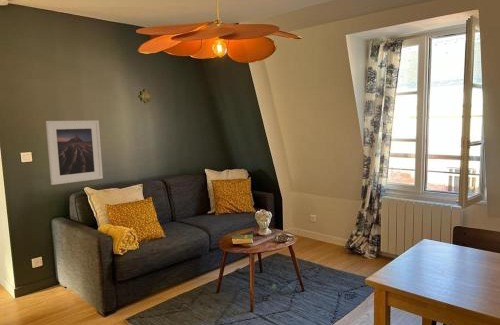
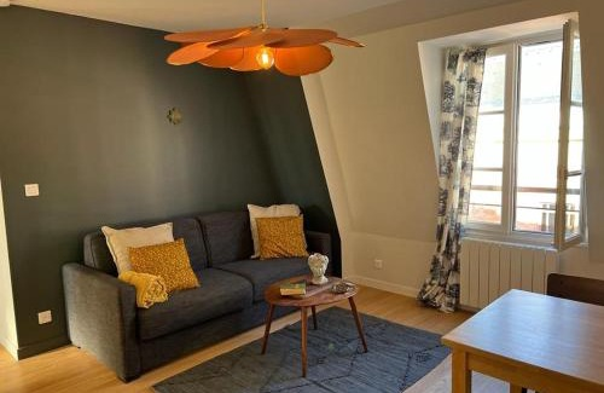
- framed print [45,120,104,186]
